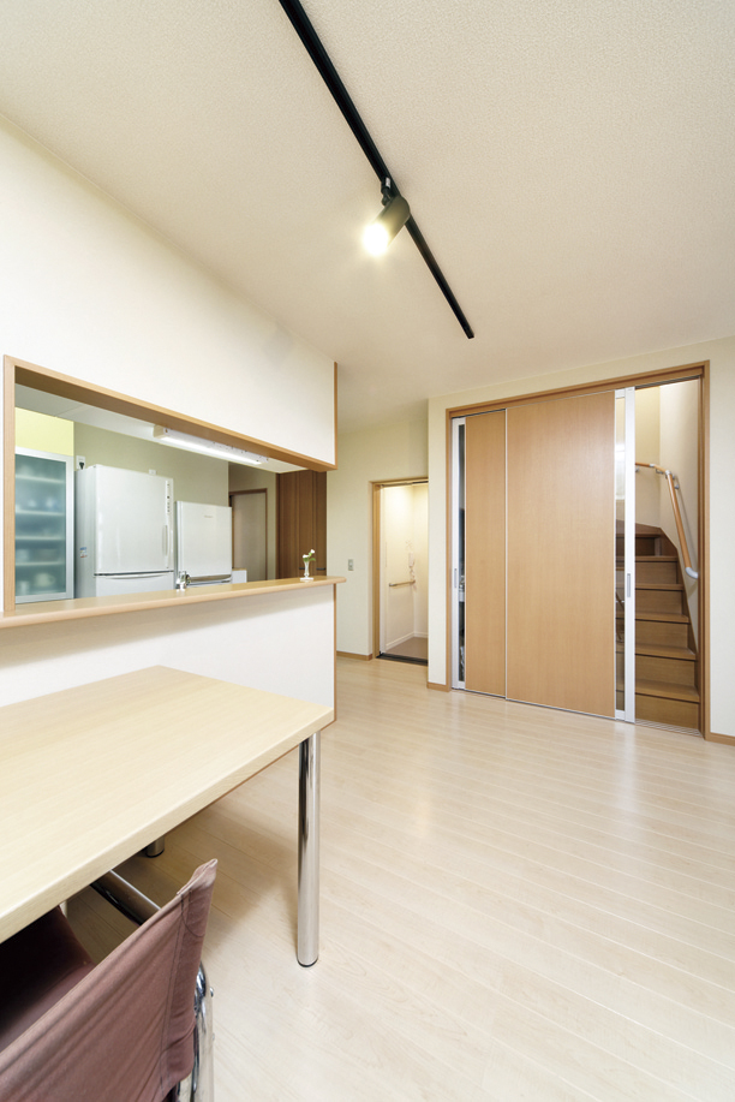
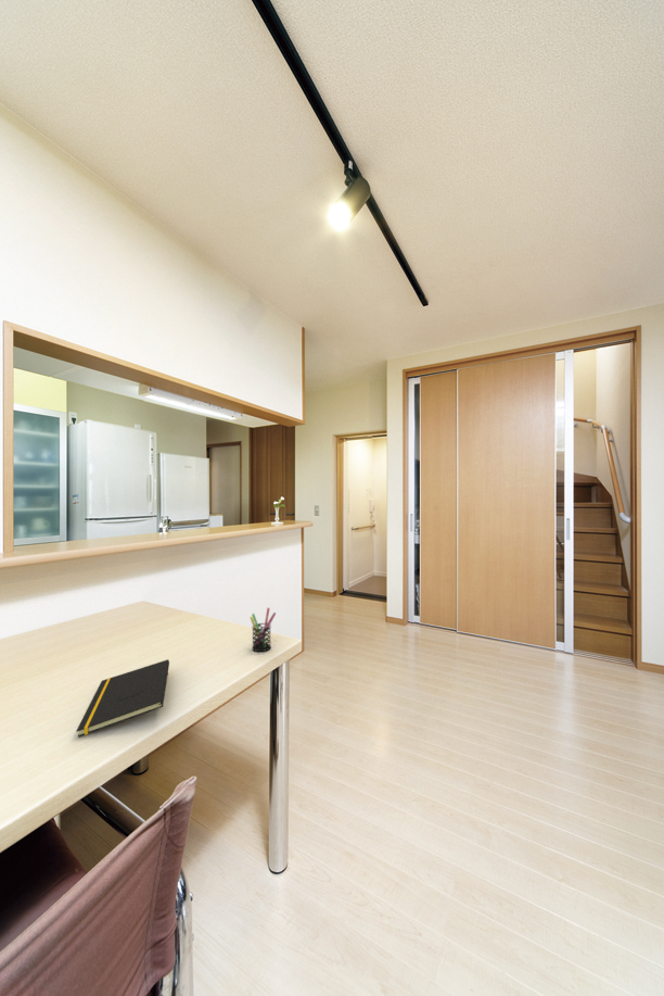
+ notepad [75,658,170,737]
+ pen holder [250,607,277,653]
